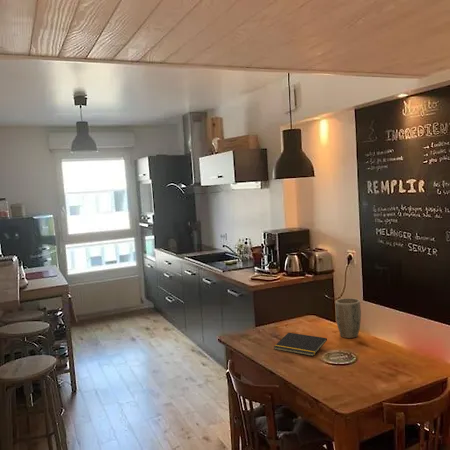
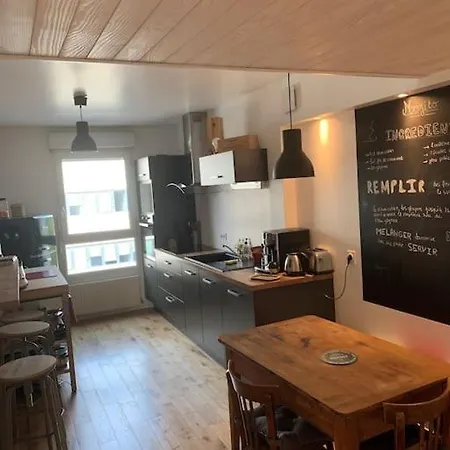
- plant pot [335,297,362,339]
- notepad [273,332,328,357]
